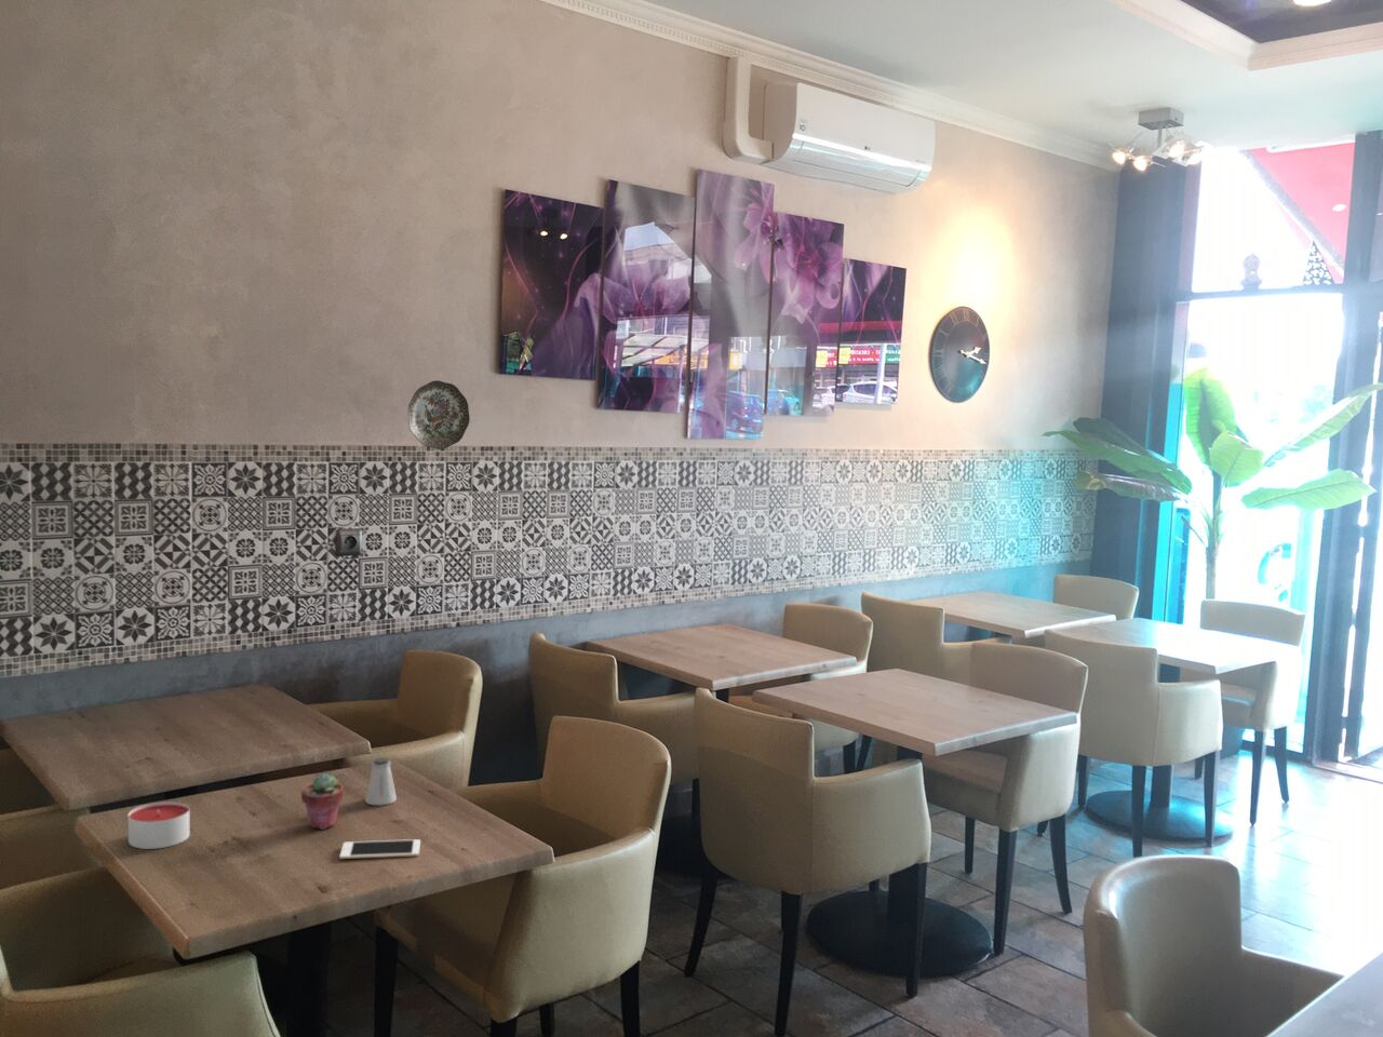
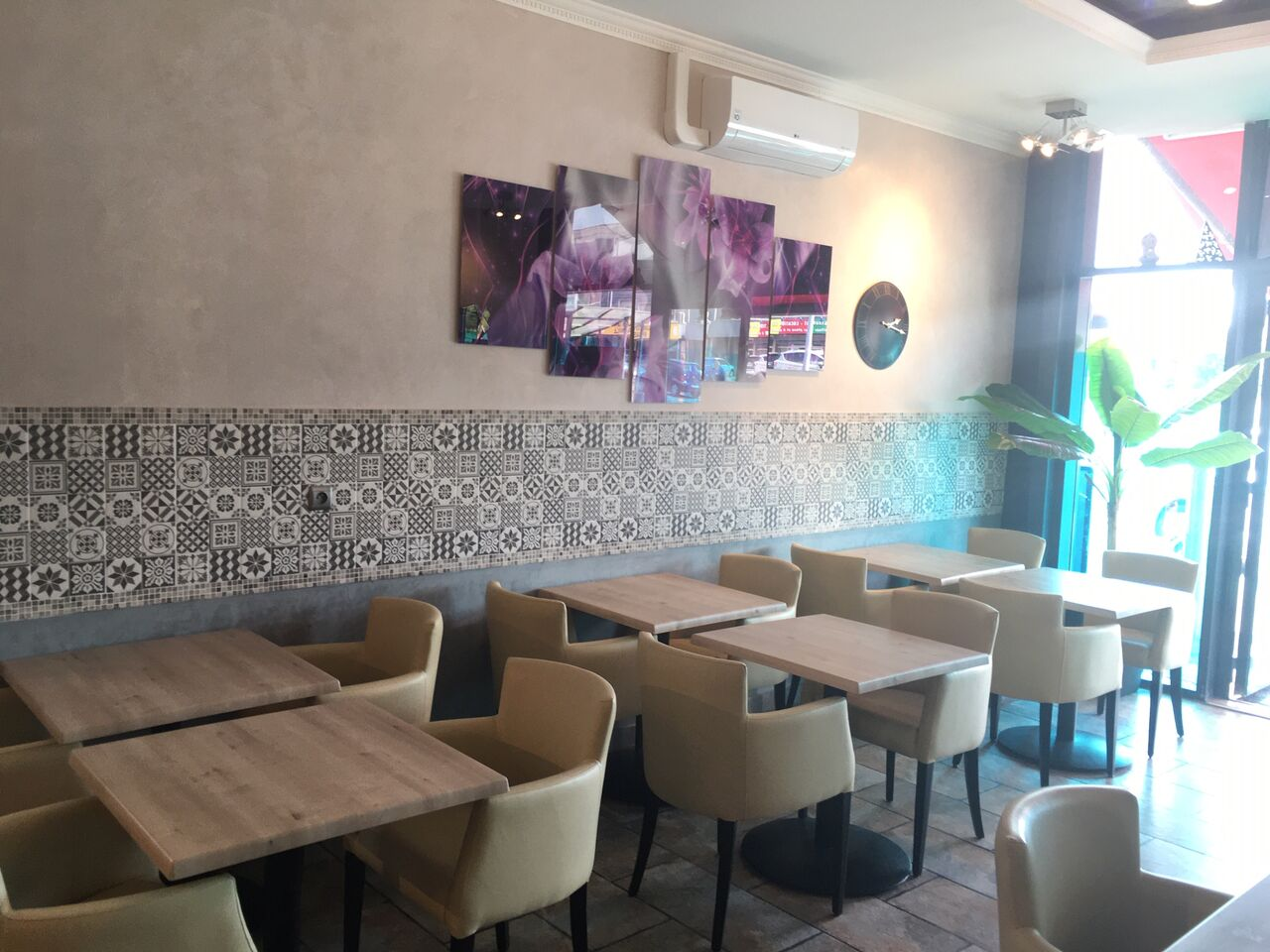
- decorative plate [406,379,472,451]
- candle [127,801,192,850]
- cell phone [339,839,421,859]
- potted succulent [301,772,345,831]
- saltshaker [364,756,397,807]
